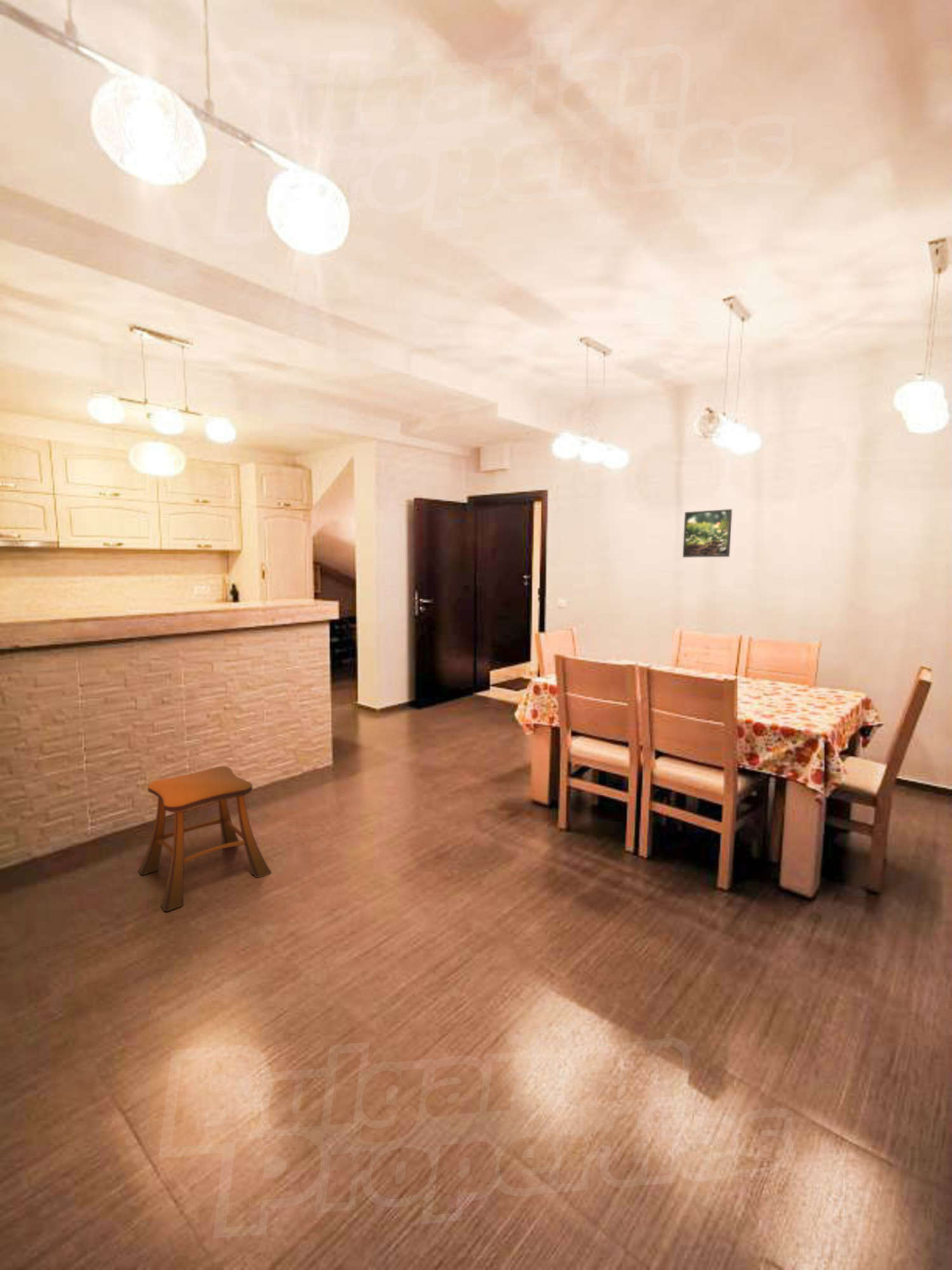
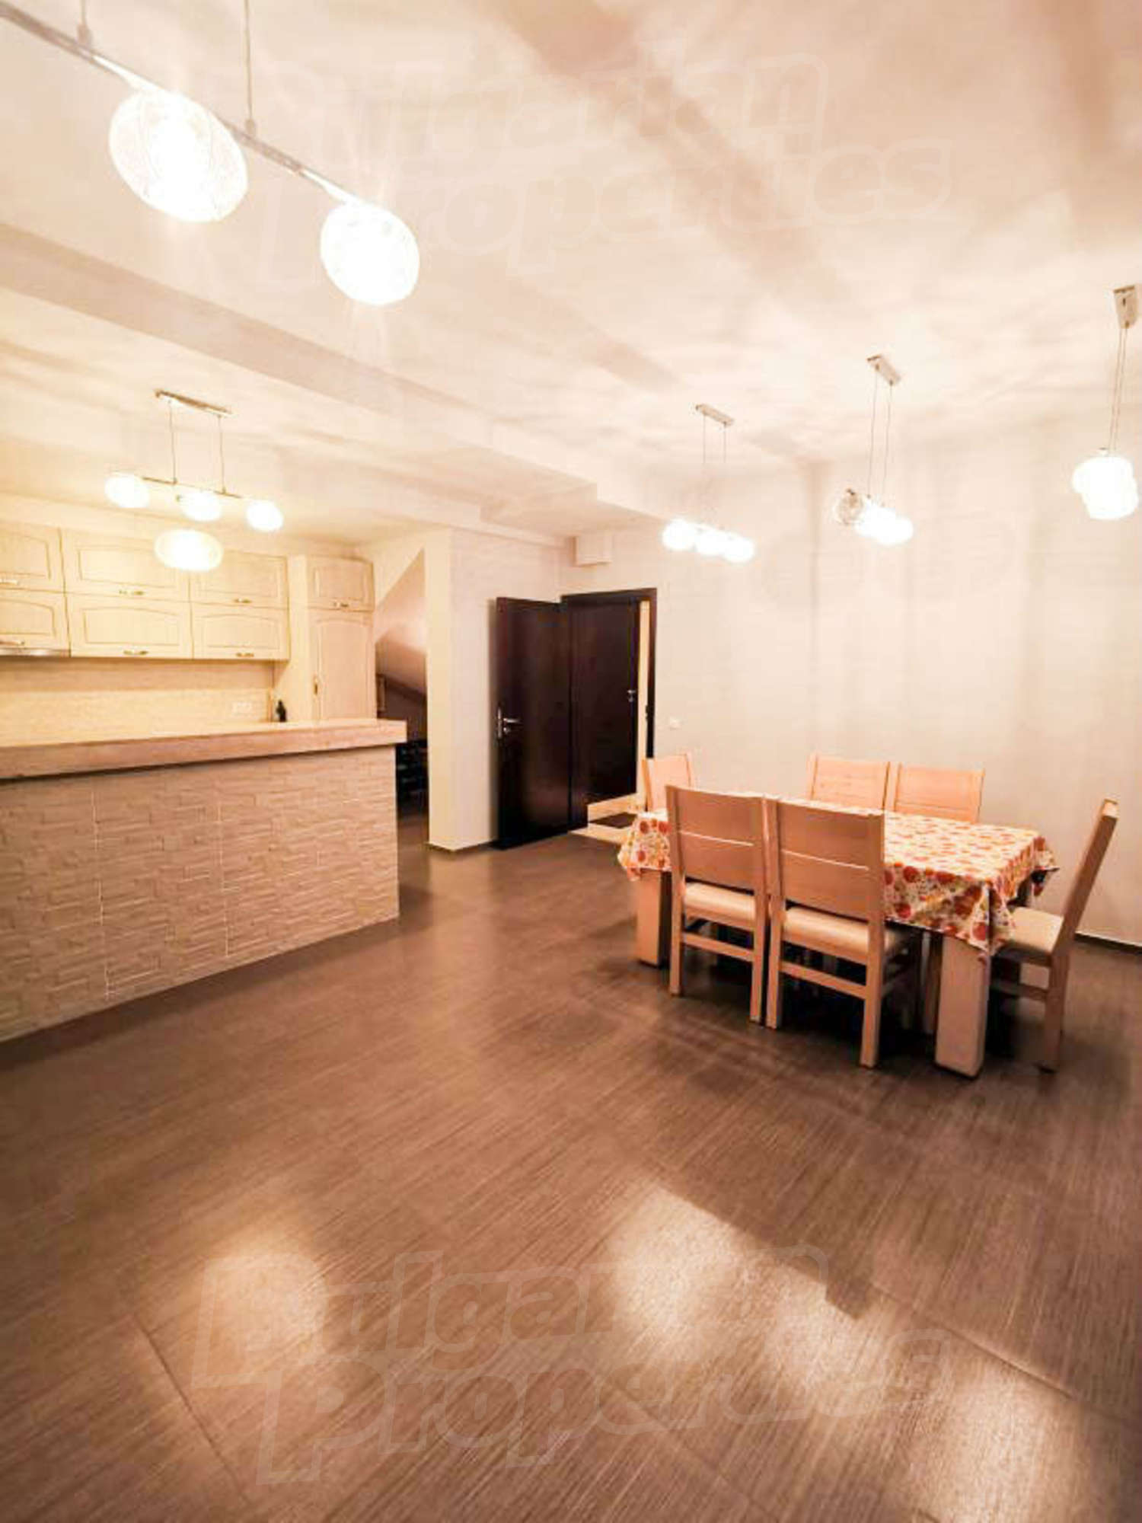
- stool [137,765,272,912]
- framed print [682,509,733,558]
